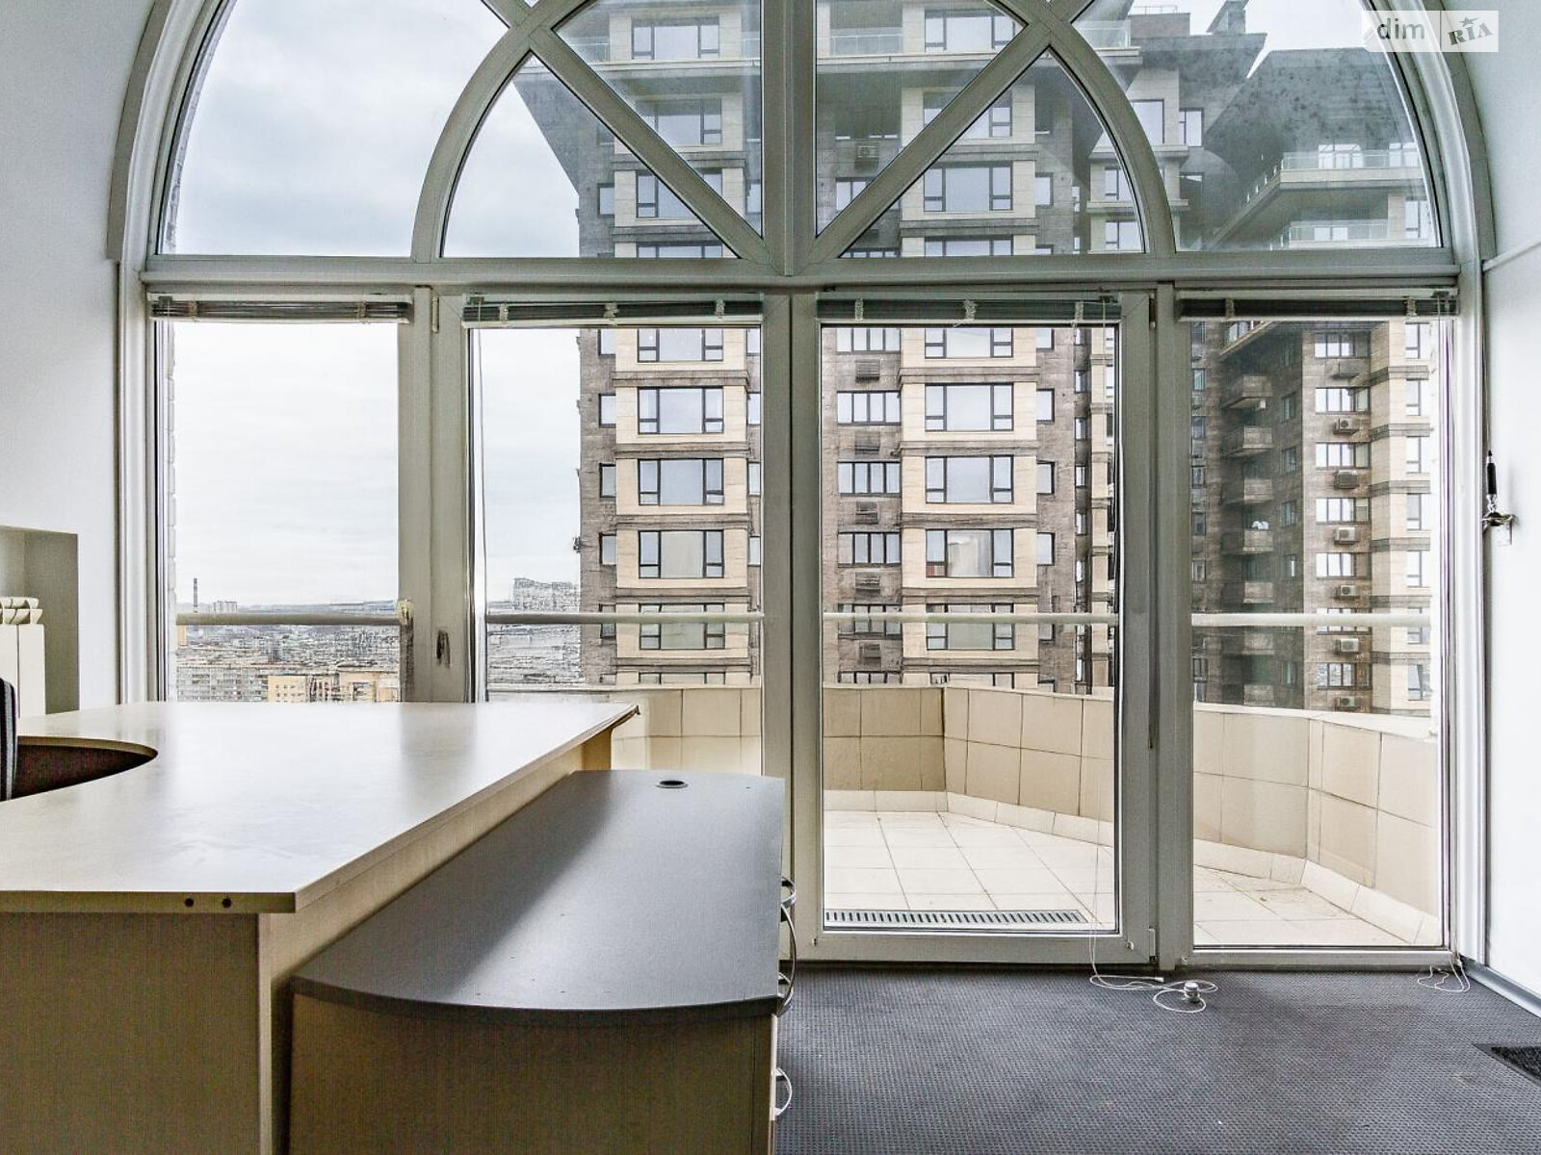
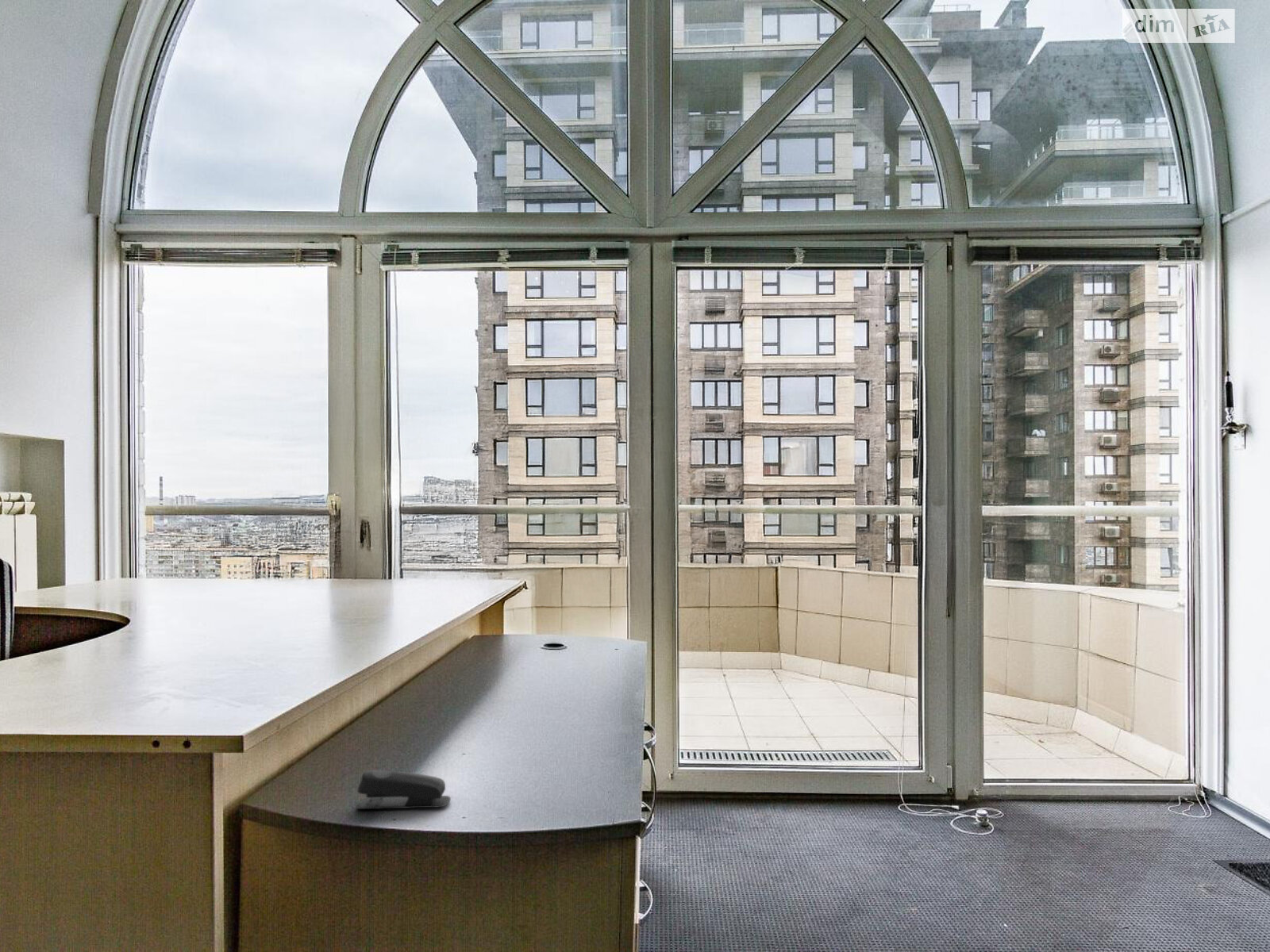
+ stapler [356,770,452,810]
